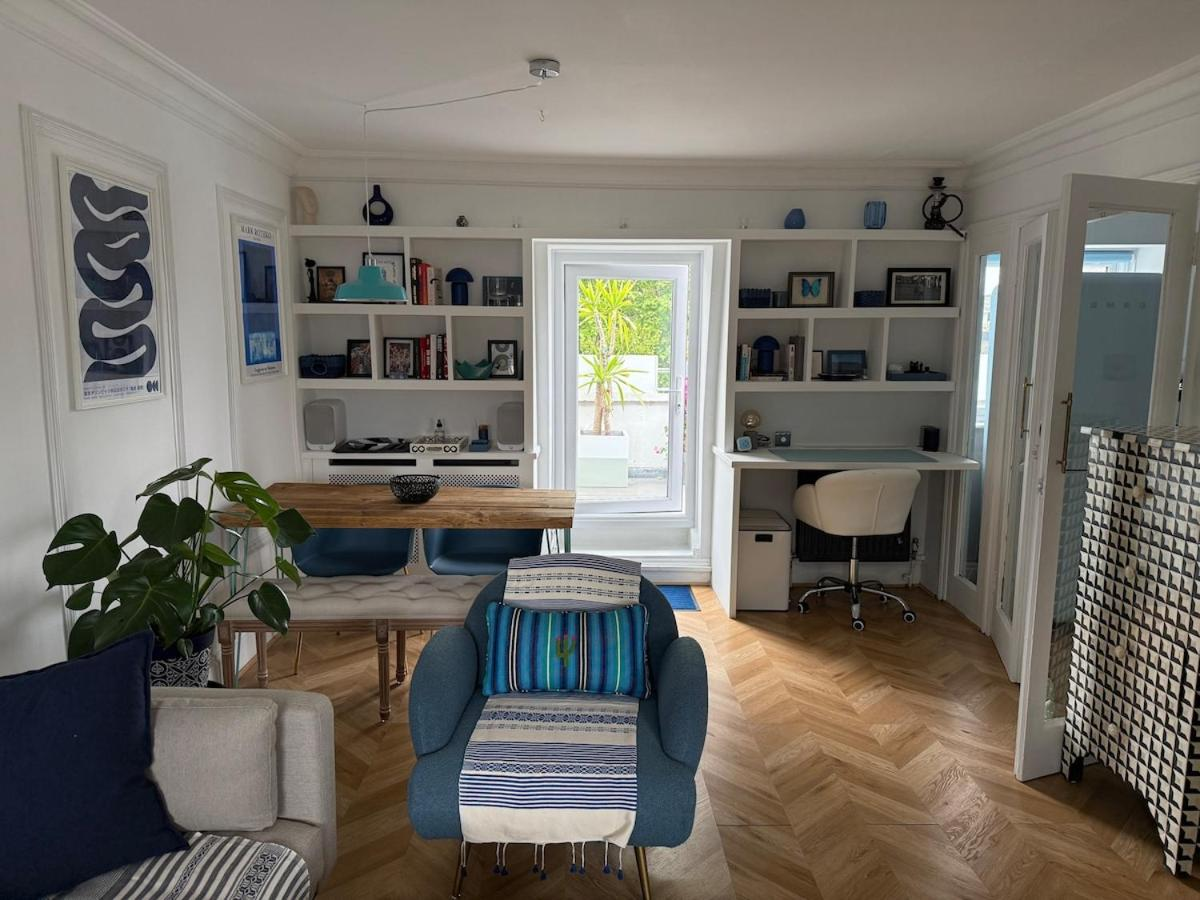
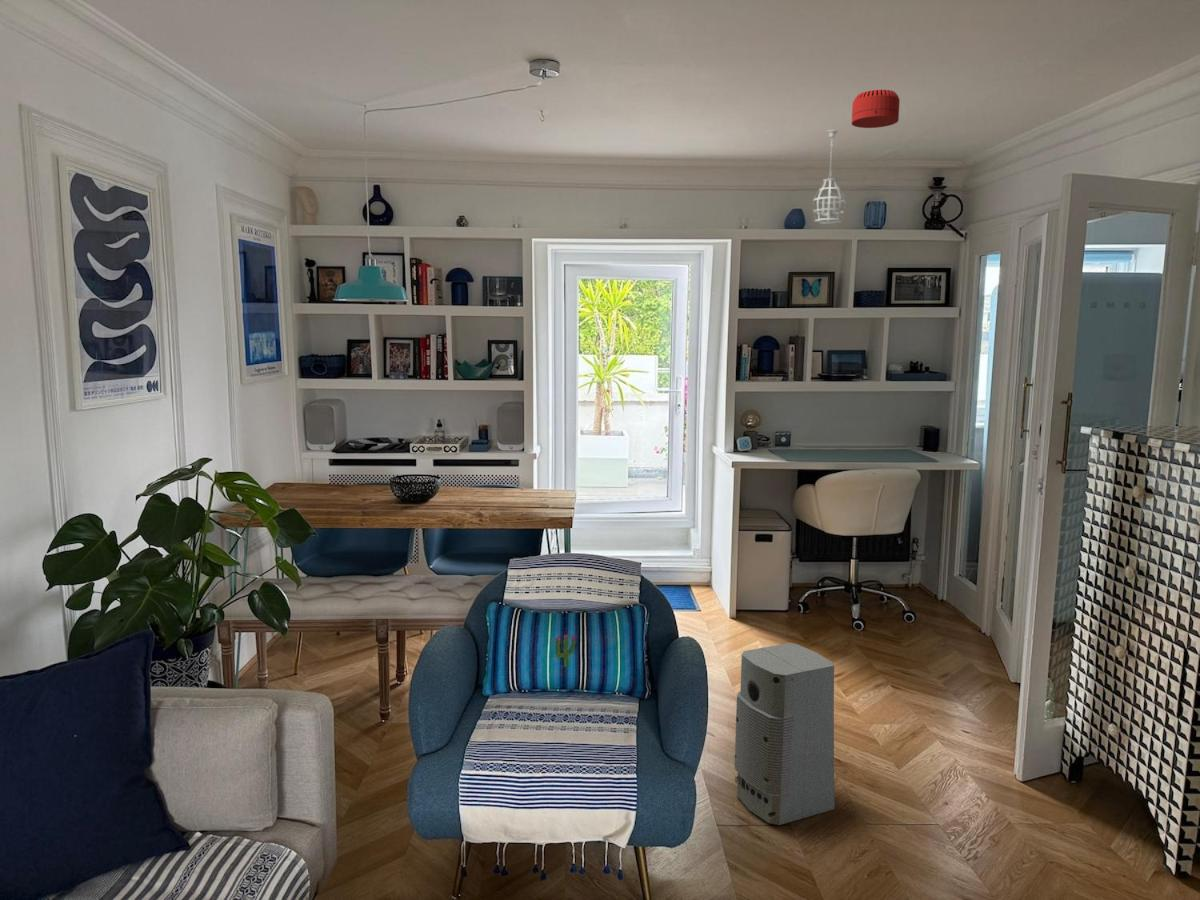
+ pendant light [812,129,846,225]
+ smoke detector [851,89,901,129]
+ air purifier [734,642,836,826]
